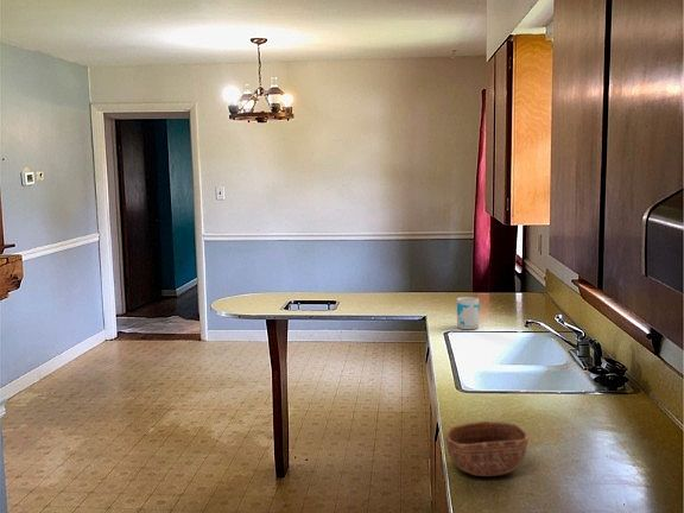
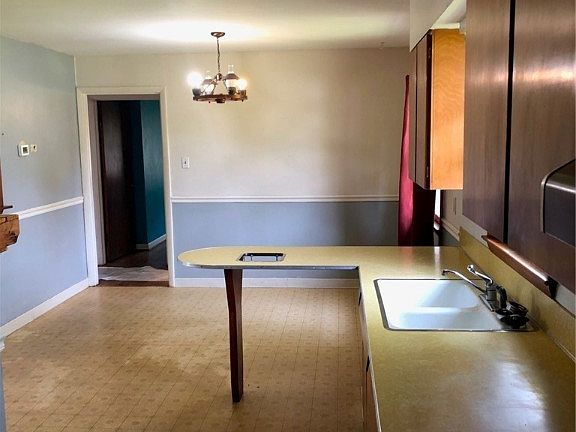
- bowl [444,420,530,477]
- mug [456,296,480,330]
